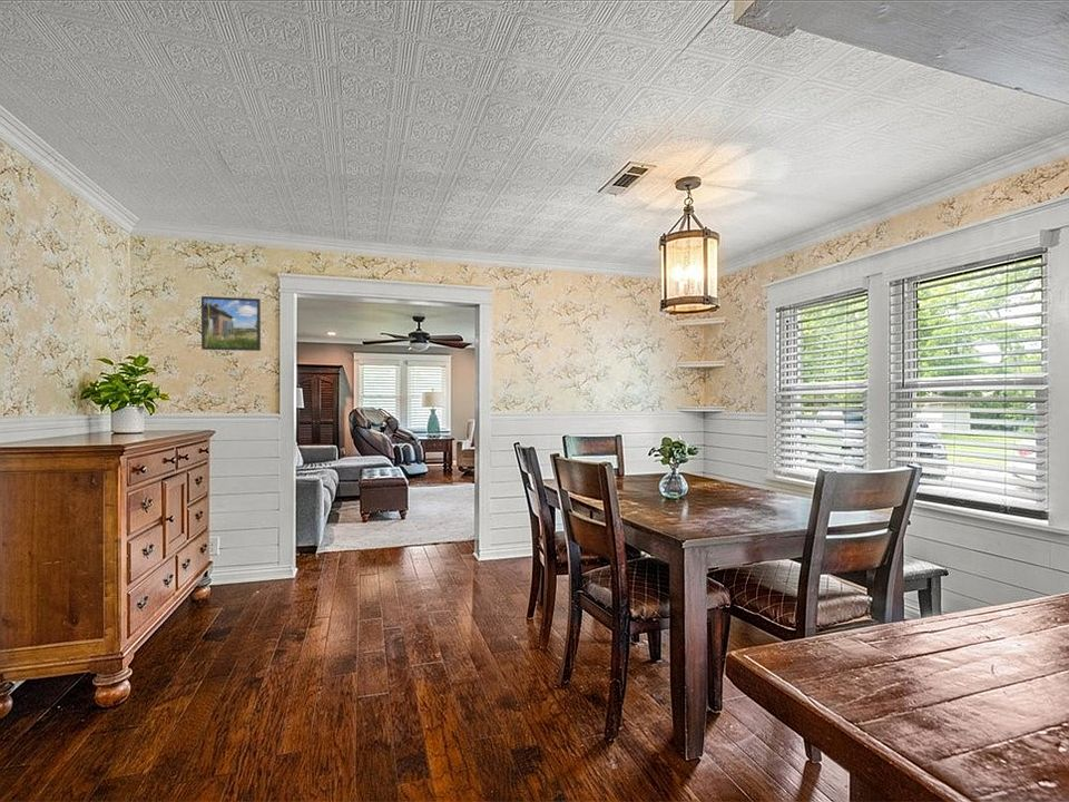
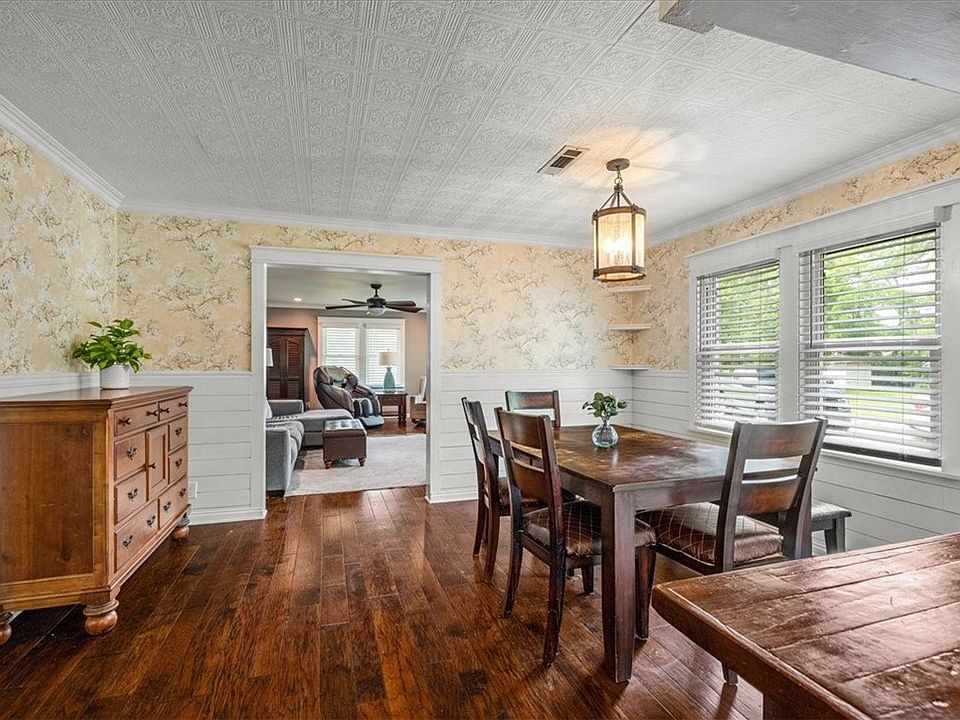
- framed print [200,295,262,352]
